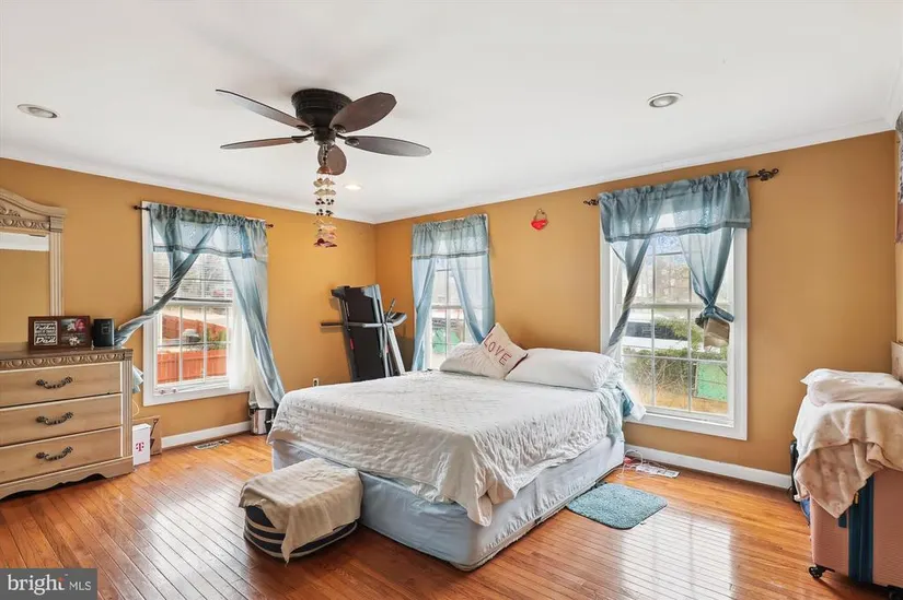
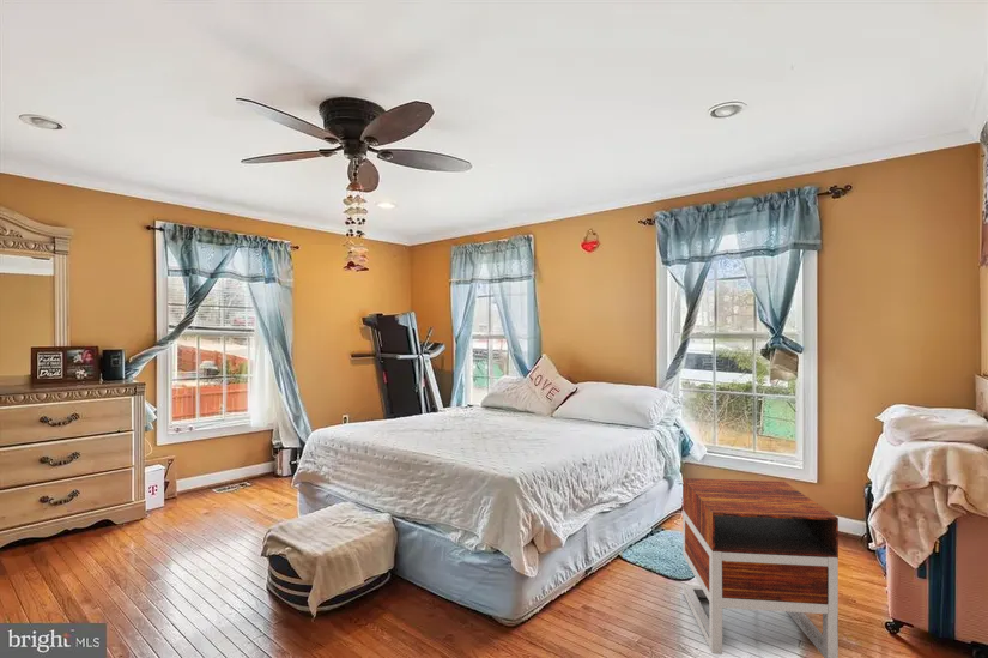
+ nightstand [681,477,840,658]
